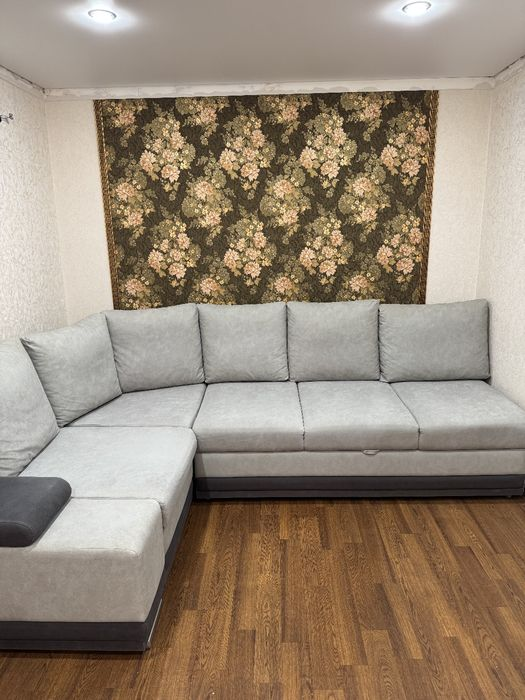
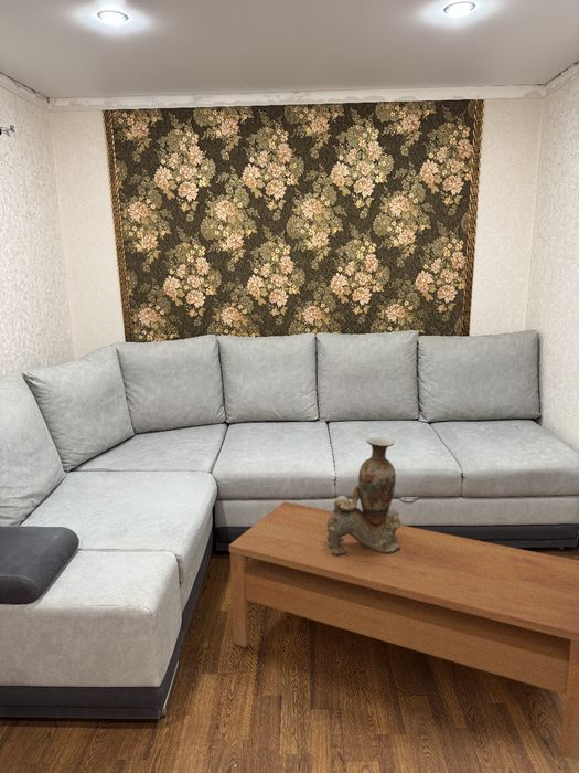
+ vase with dog figurine [326,436,401,557]
+ coffee table [228,500,579,762]
